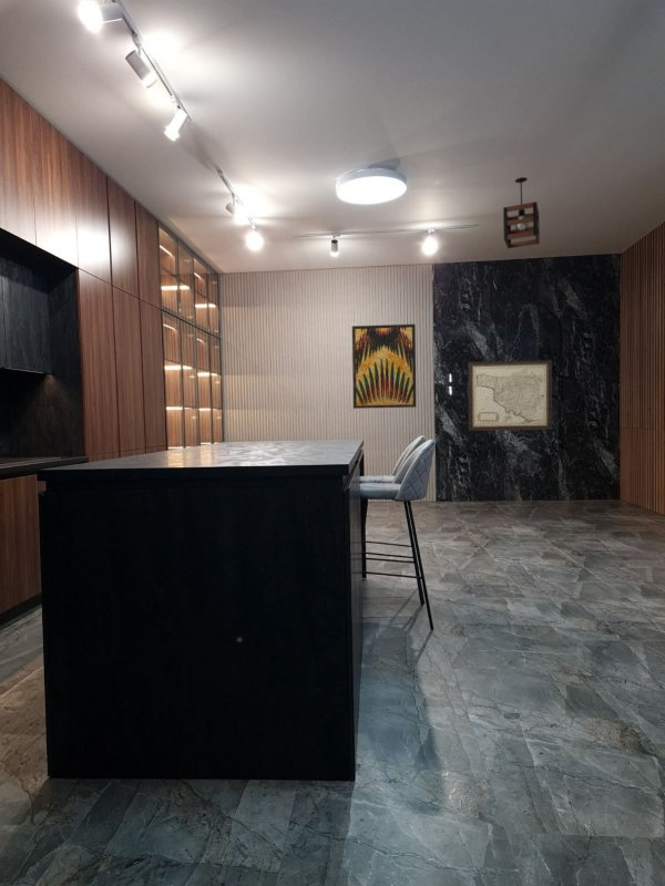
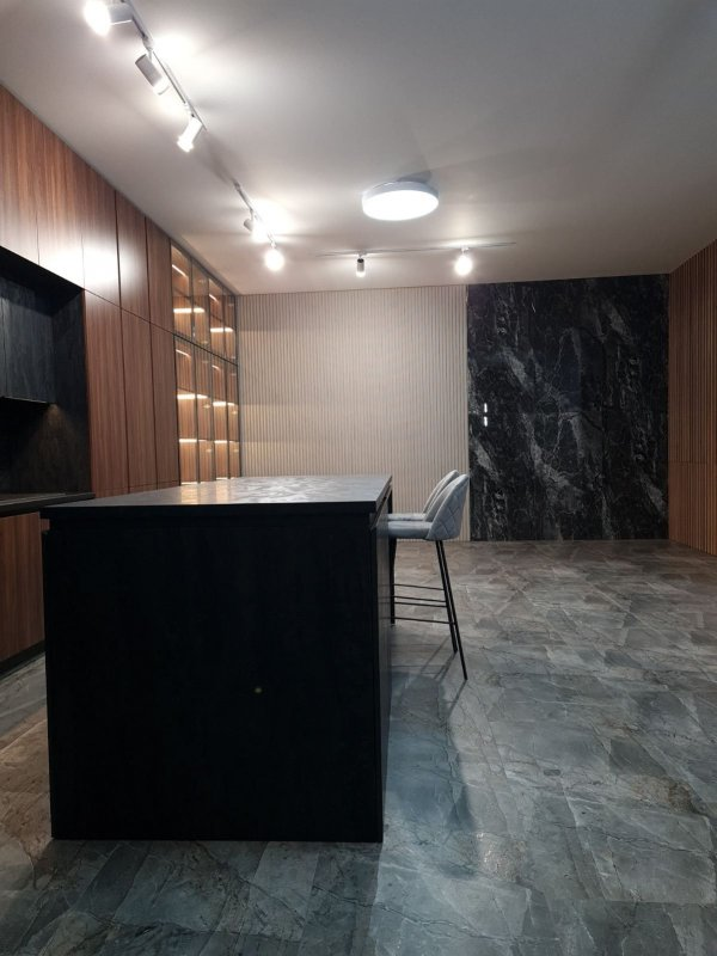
- pendant light [502,176,541,249]
- wall art [467,359,553,432]
- wall art [351,323,417,410]
